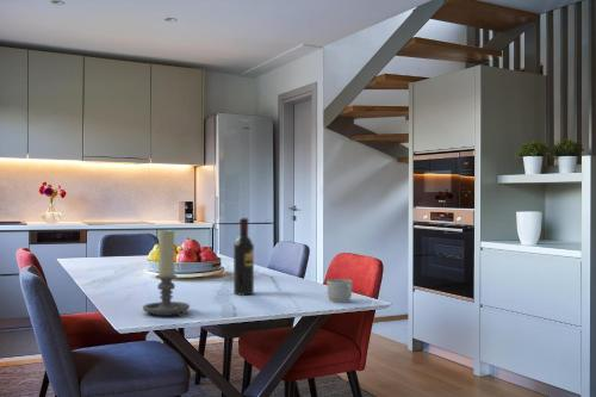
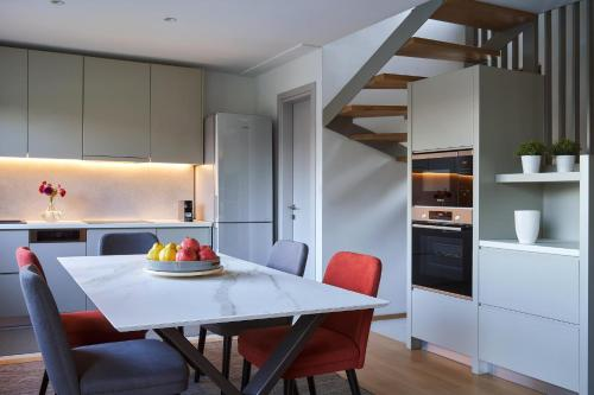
- mug [327,278,353,304]
- candle holder [142,228,191,317]
- wine bottle [232,217,255,297]
